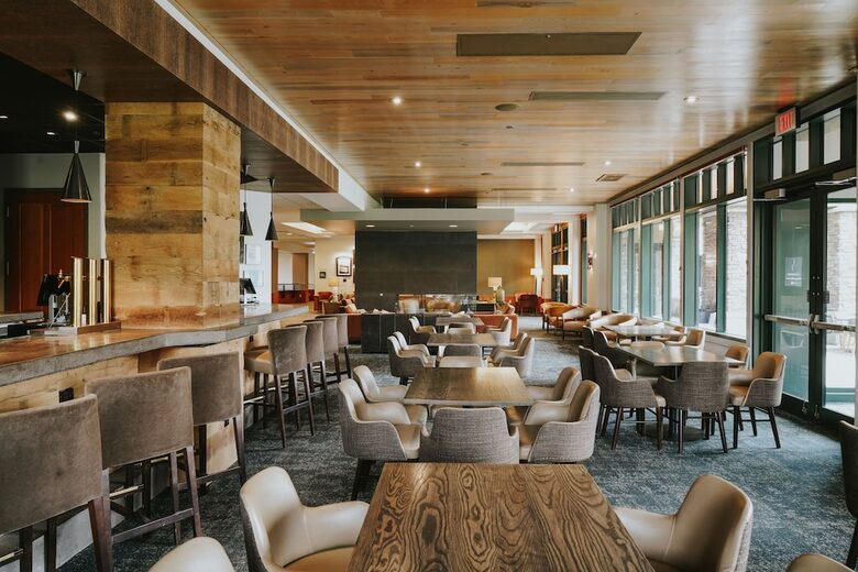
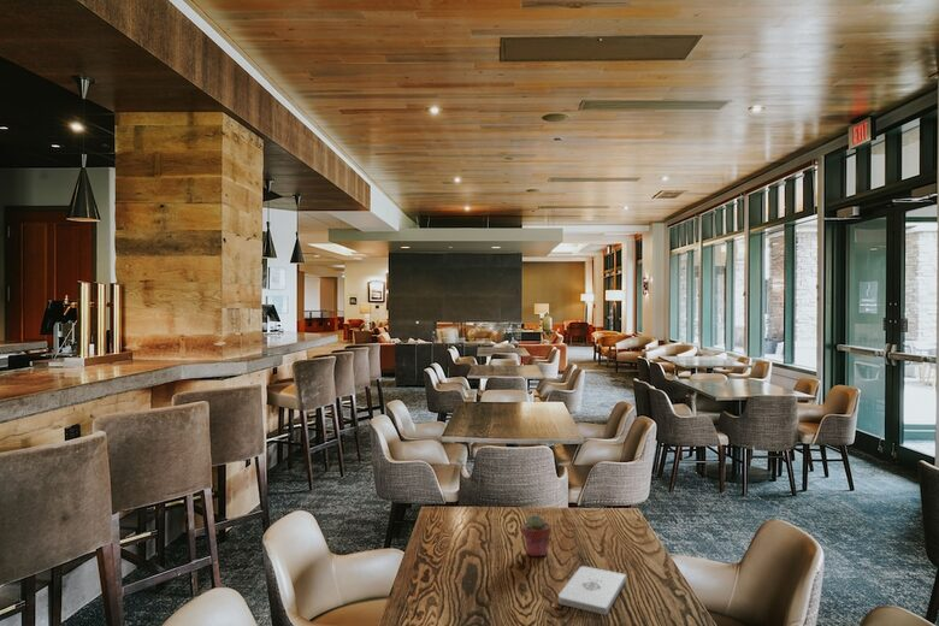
+ notepad [557,565,627,616]
+ potted succulent [520,514,553,557]
